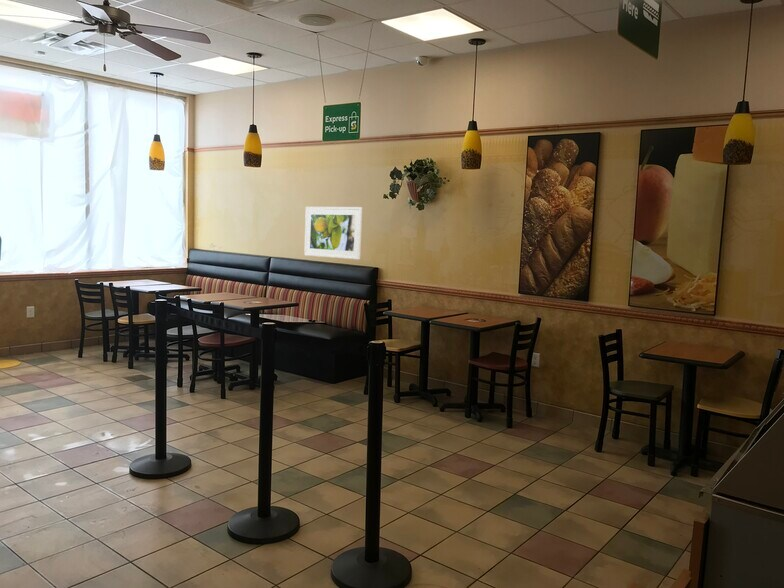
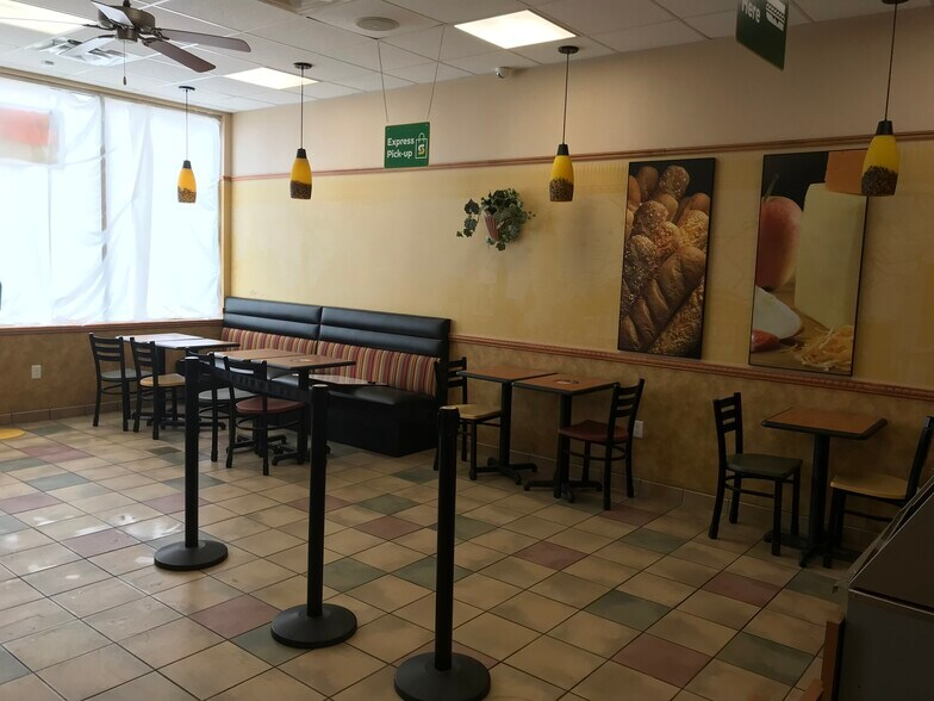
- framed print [303,206,363,260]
